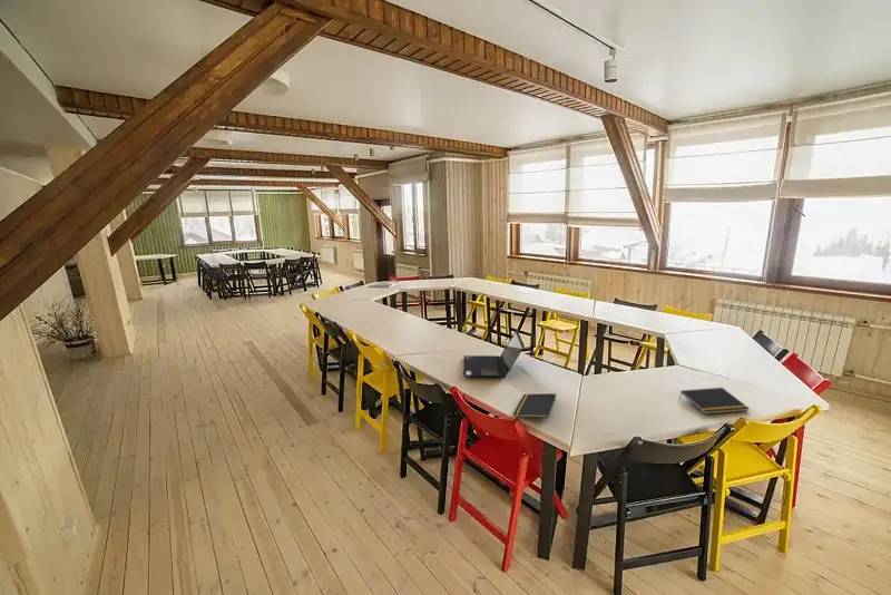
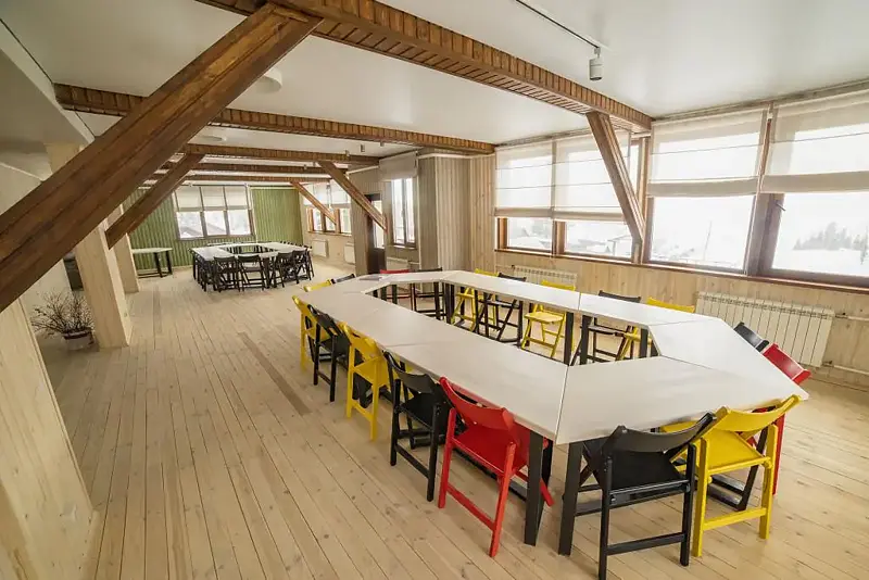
- notepad [678,387,751,416]
- laptop computer [462,329,526,380]
- notepad [512,392,557,419]
